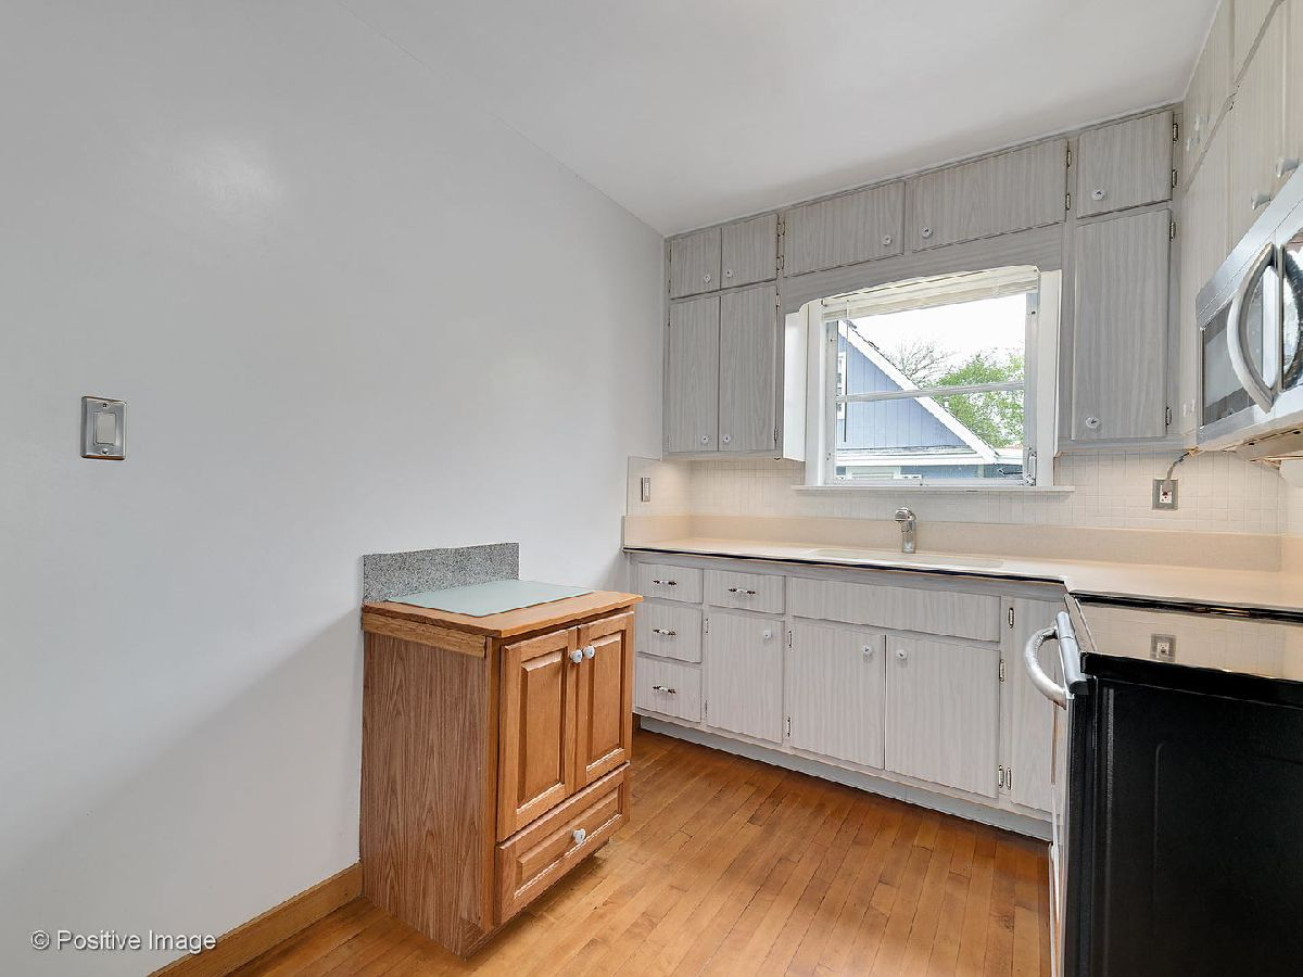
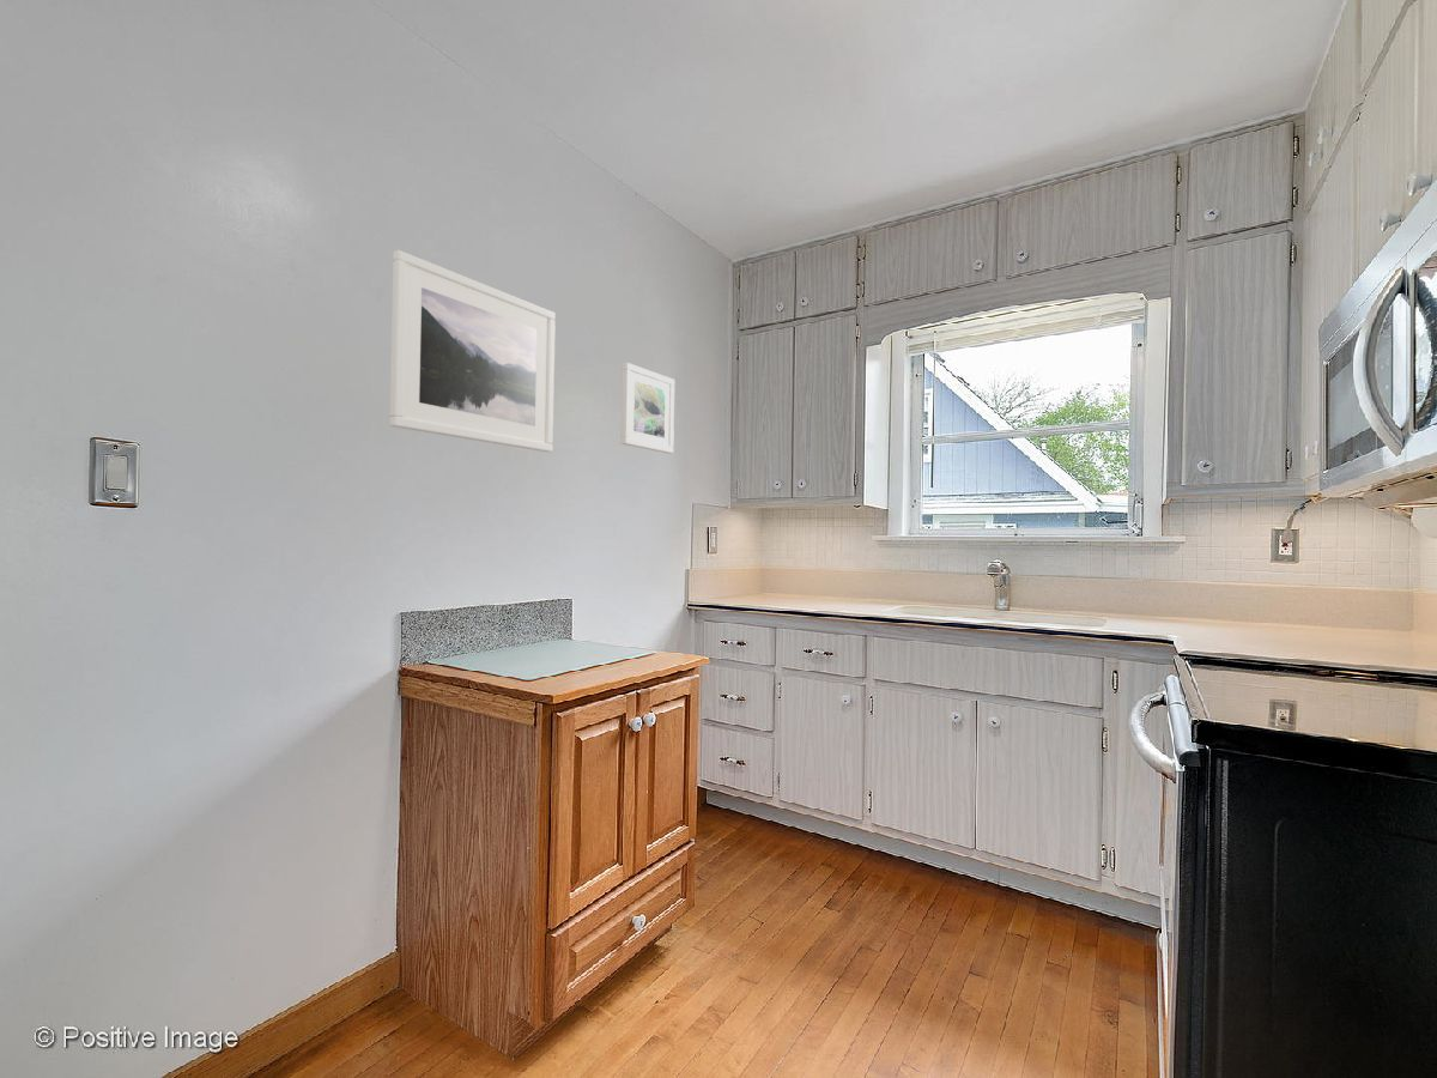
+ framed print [619,362,675,455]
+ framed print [388,249,557,453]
